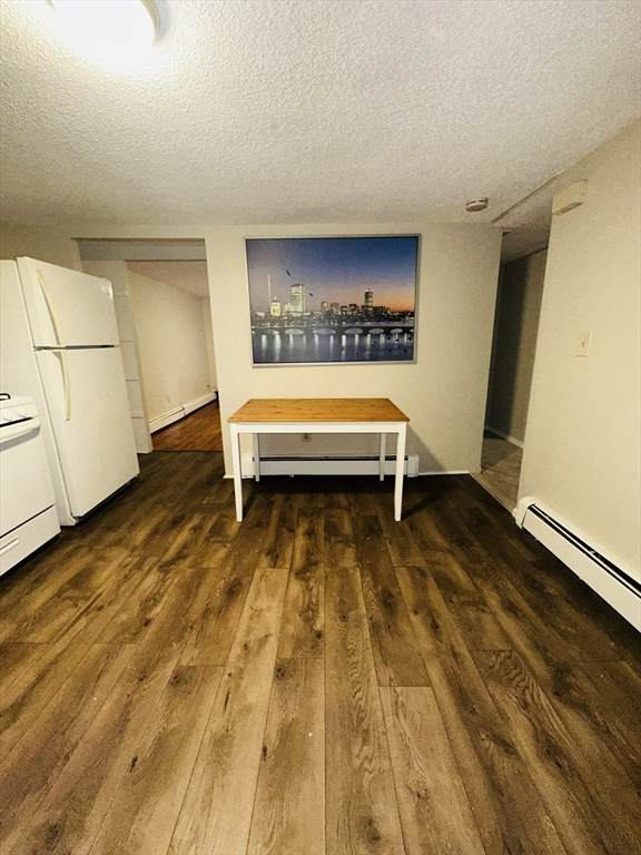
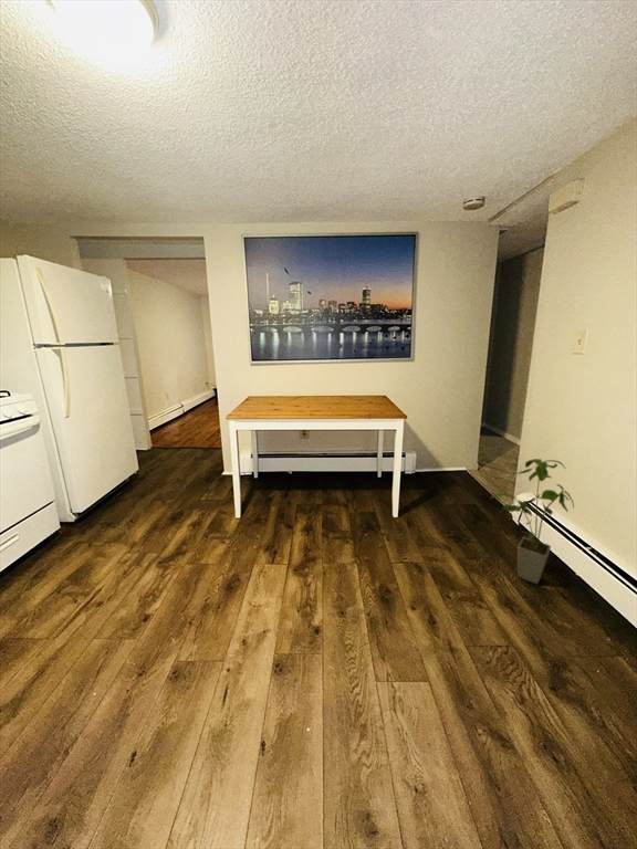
+ house plant [489,458,575,585]
